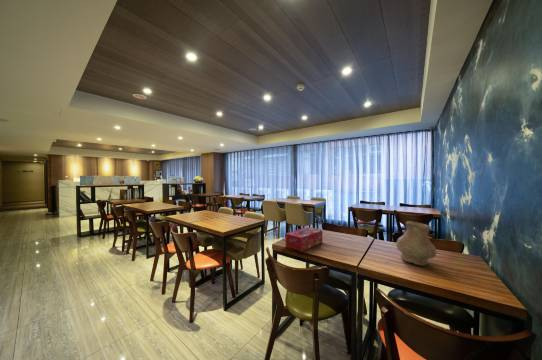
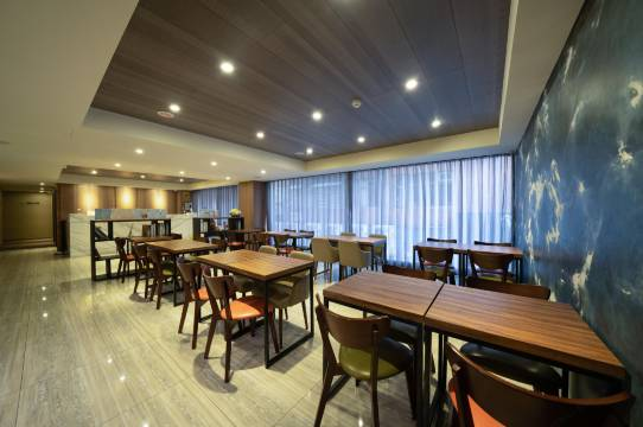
- vase [395,220,437,267]
- tissue box [284,226,323,252]
